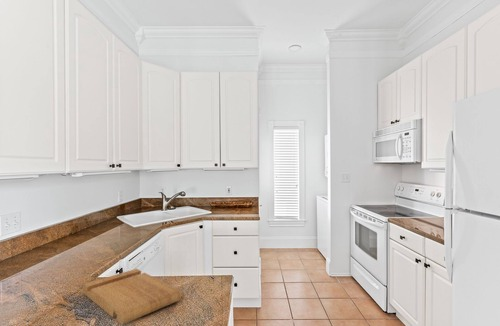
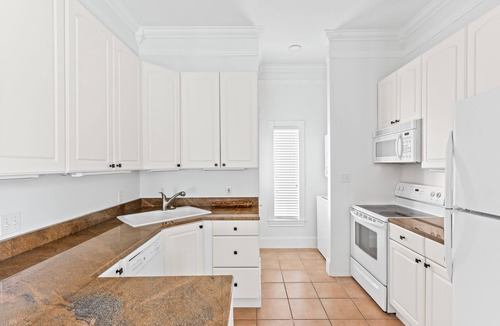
- cutting board [82,268,182,326]
